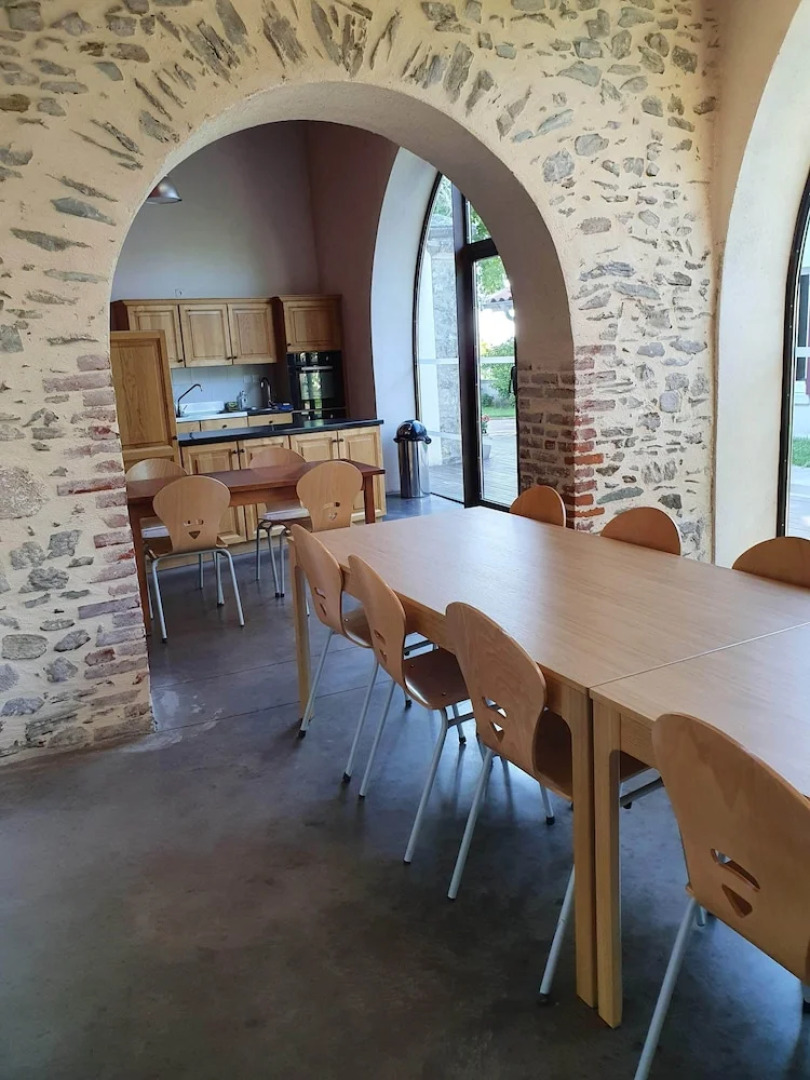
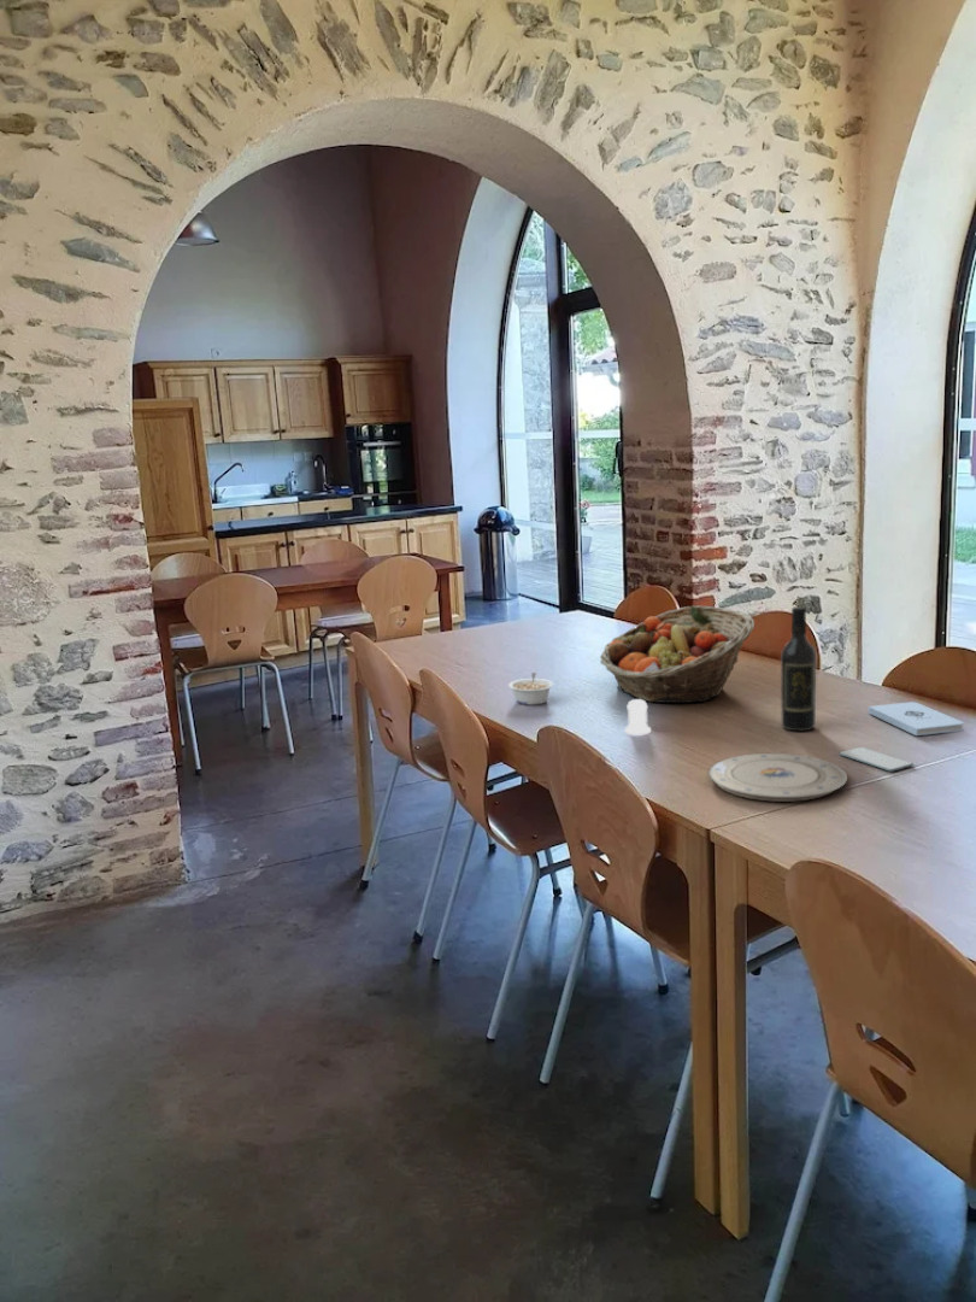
+ notepad [868,700,965,737]
+ wine bottle [780,605,817,732]
+ salt shaker [624,698,652,735]
+ smartphone [839,746,915,773]
+ legume [507,671,554,706]
+ plate [707,752,848,803]
+ fruit basket [599,604,755,704]
